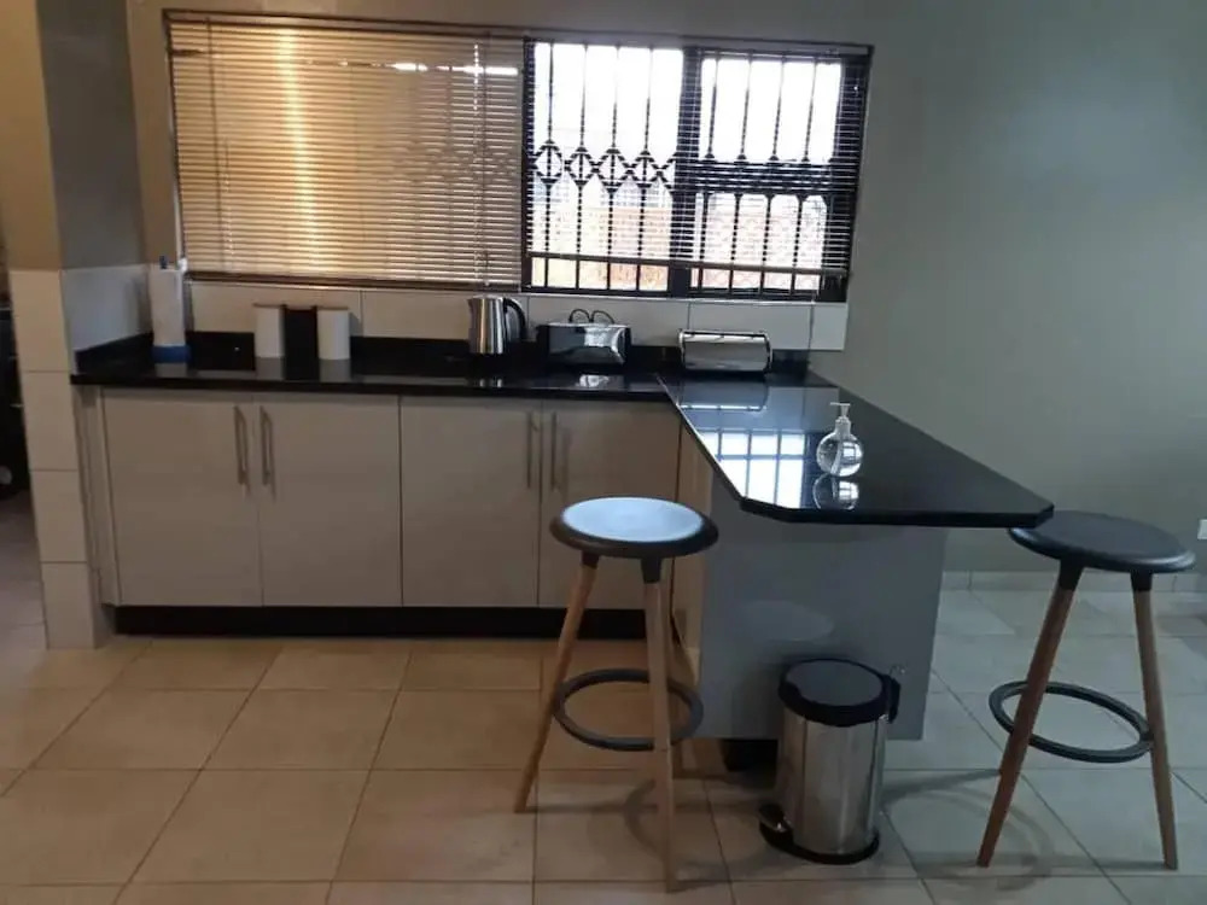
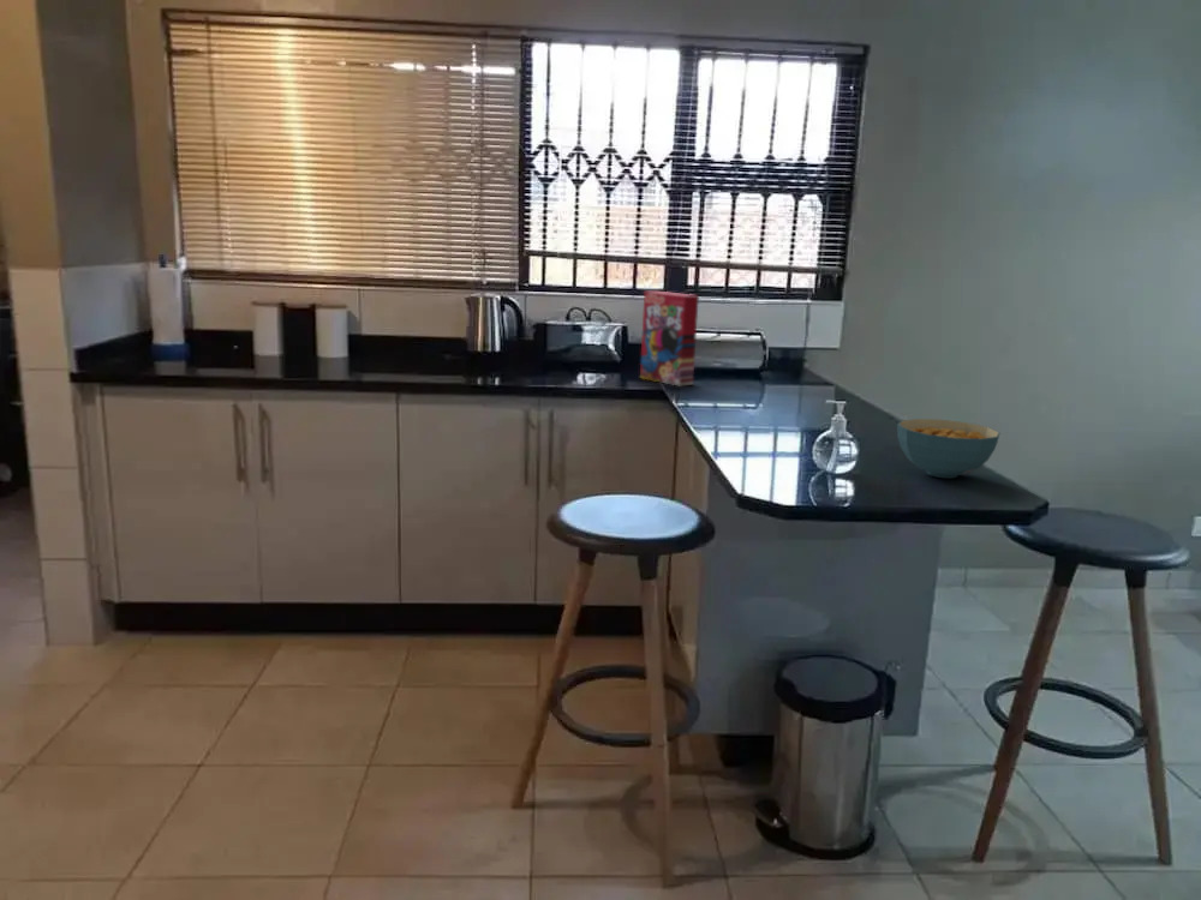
+ cereal box [639,290,700,388]
+ cereal bowl [896,418,1002,479]
